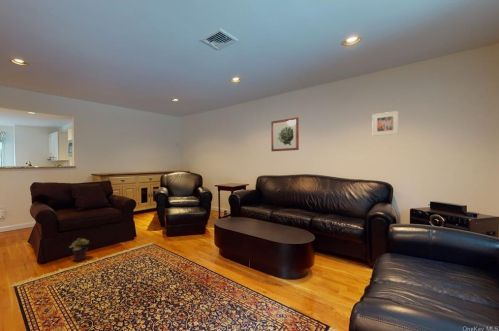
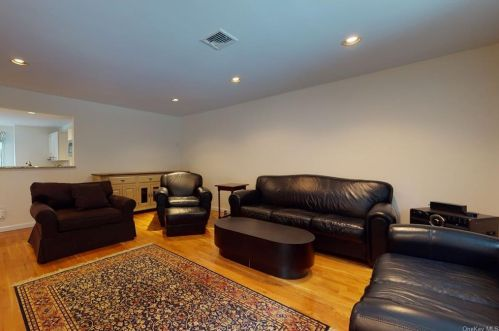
- wall art [270,116,300,152]
- potted plant [68,237,90,262]
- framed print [371,110,399,137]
